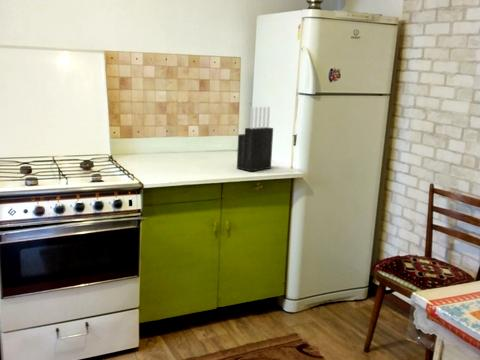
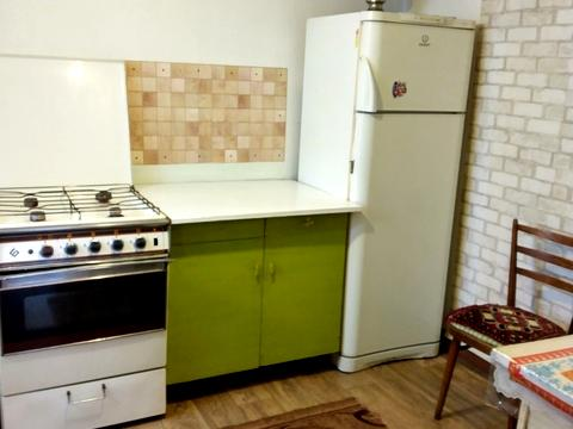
- knife block [236,106,274,172]
